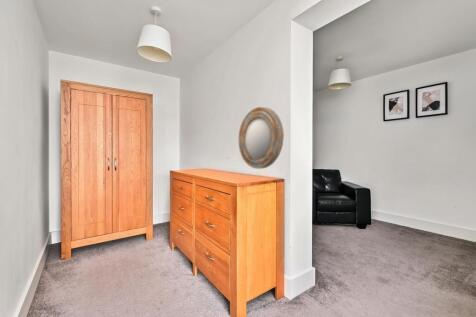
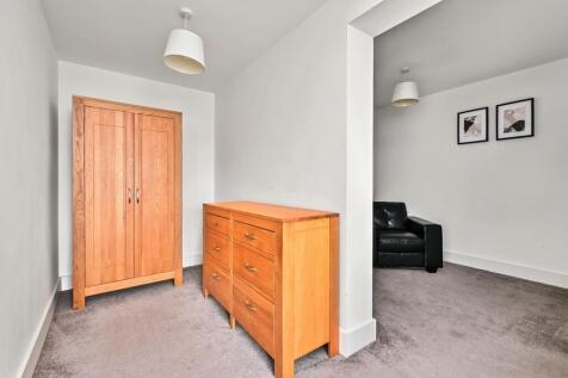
- home mirror [238,106,285,169]
